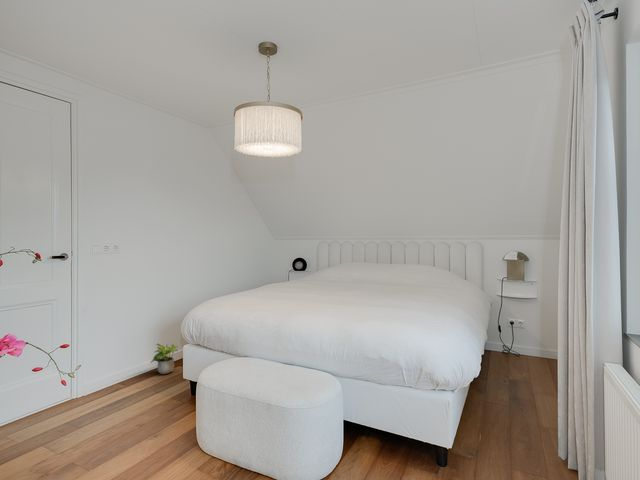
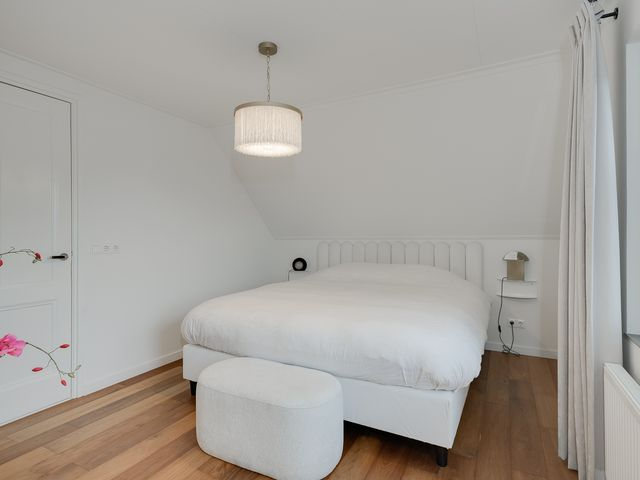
- potted plant [150,343,179,375]
